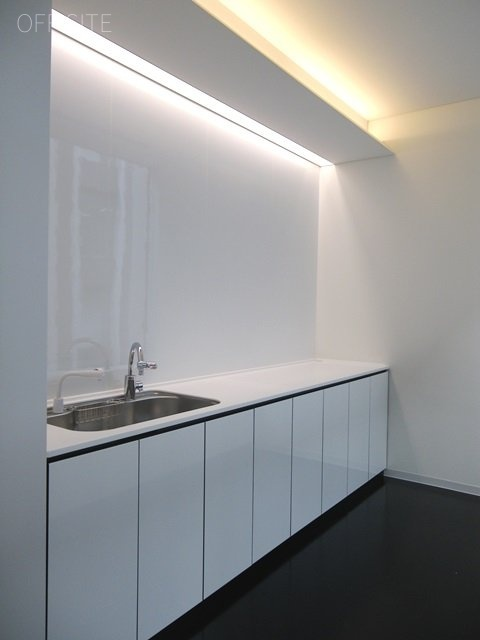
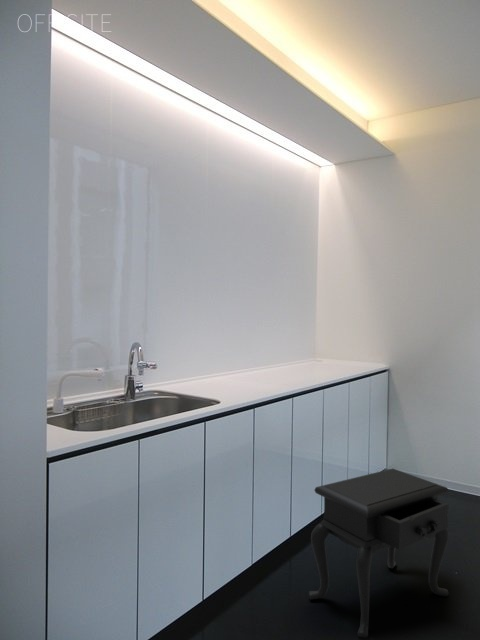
+ side table [308,467,450,639]
